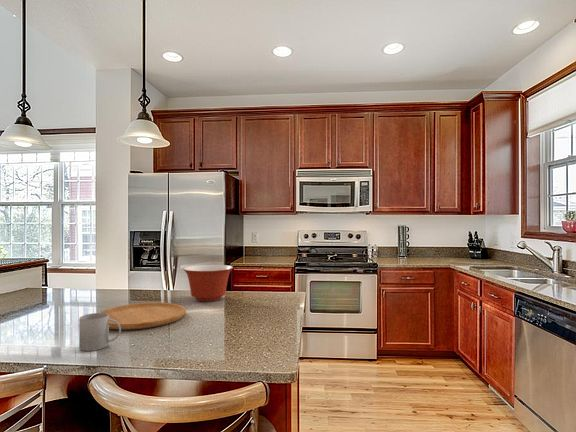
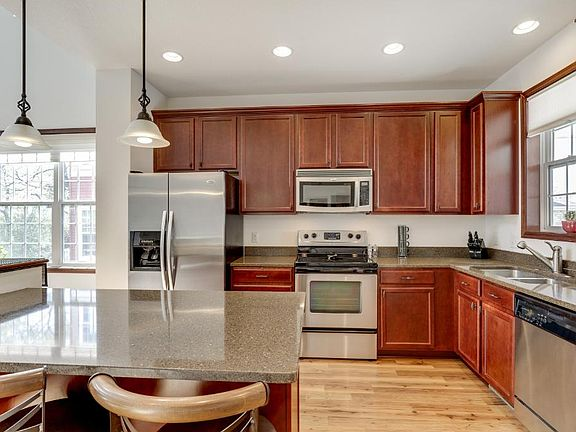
- cutting board [98,301,187,331]
- mug [78,312,122,352]
- mixing bowl [182,264,234,302]
